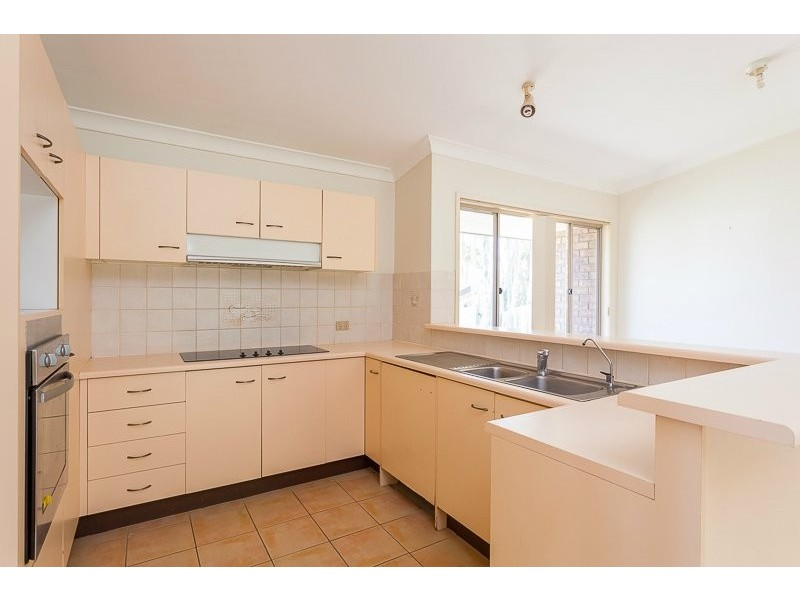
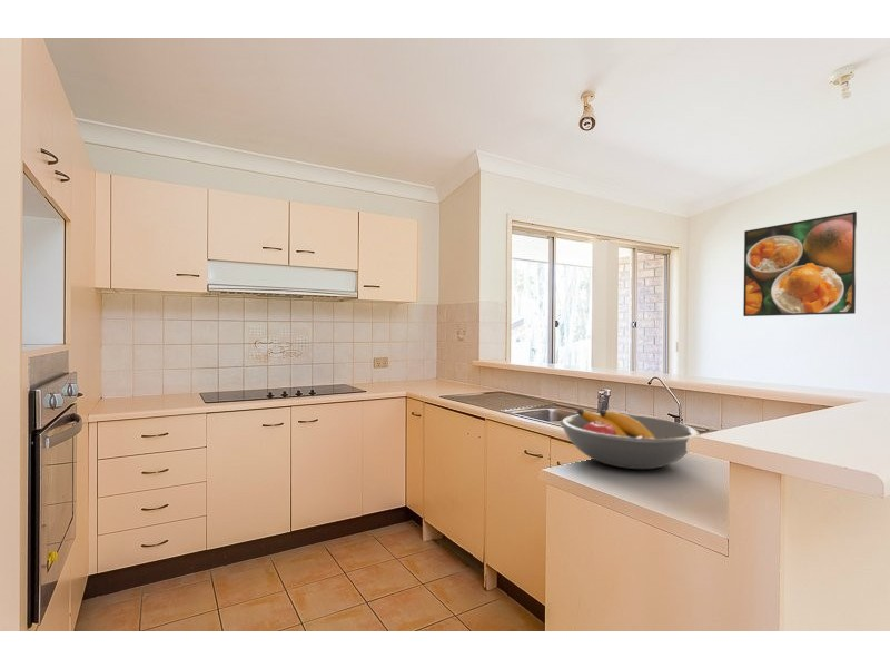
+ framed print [742,210,858,317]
+ fruit bowl [560,409,701,470]
